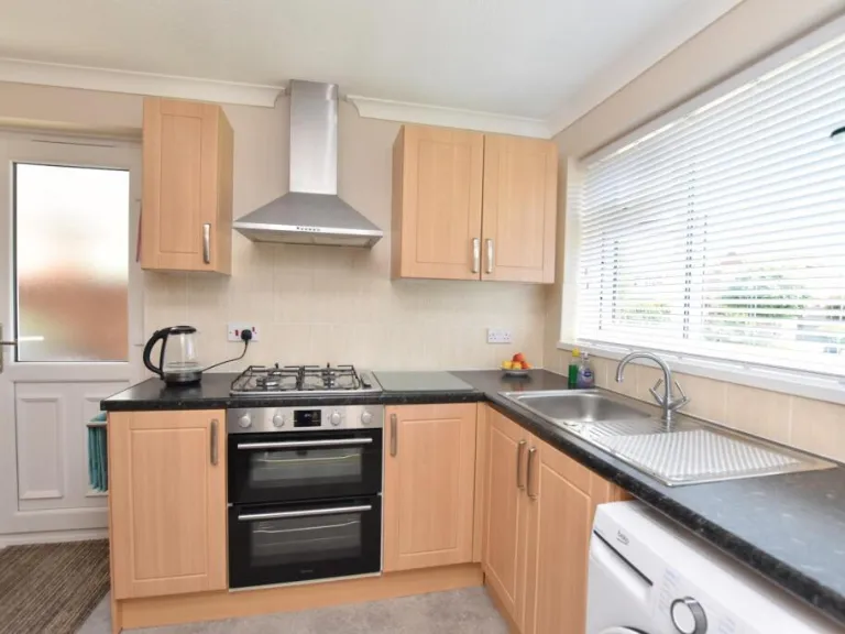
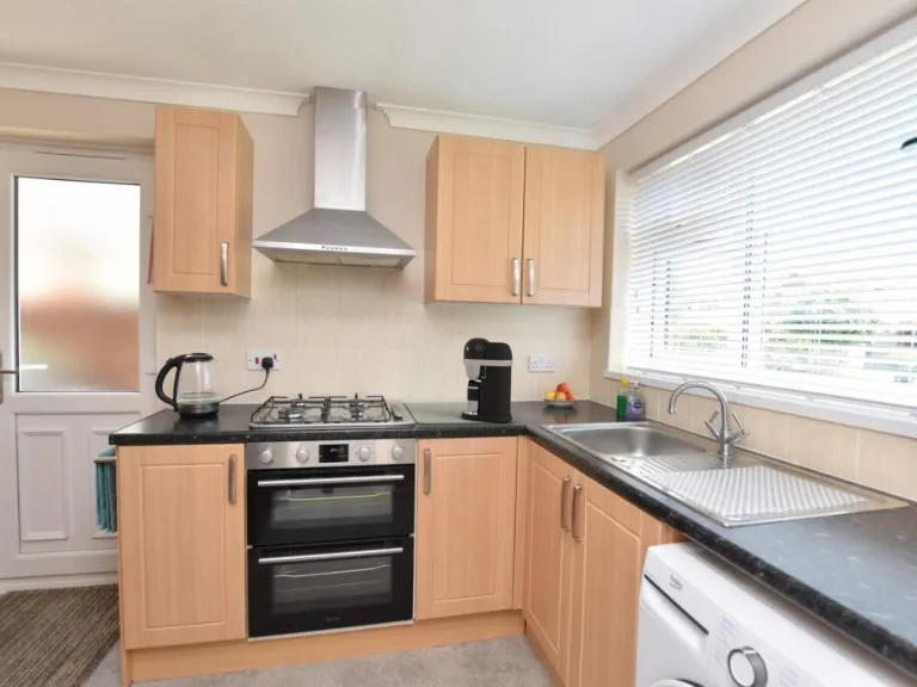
+ coffee maker [460,336,513,423]
